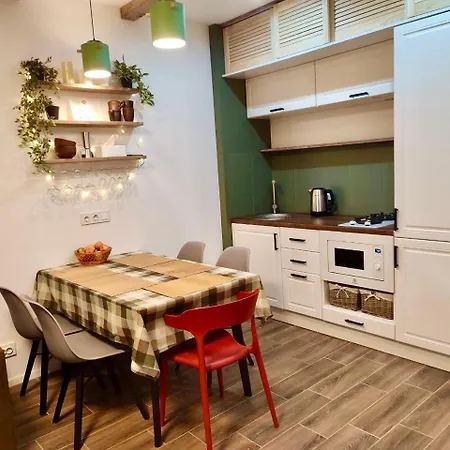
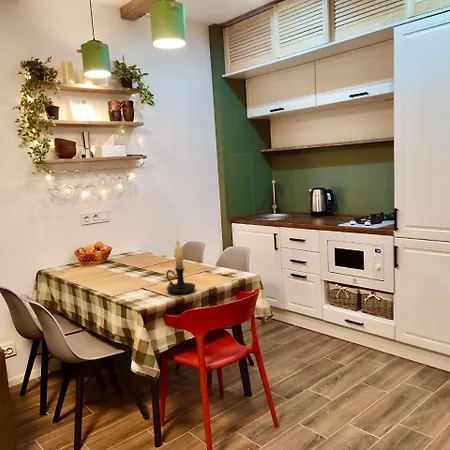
+ candle holder [165,237,196,295]
